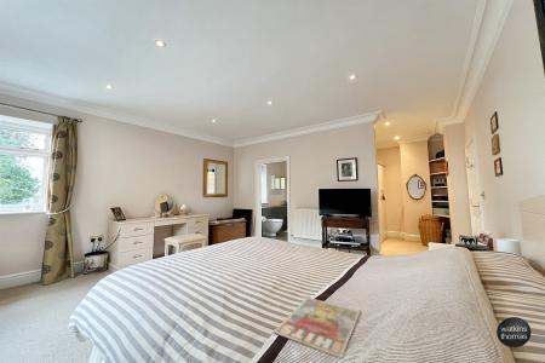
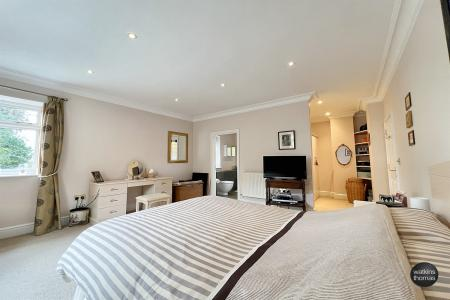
- magazine [271,296,362,359]
